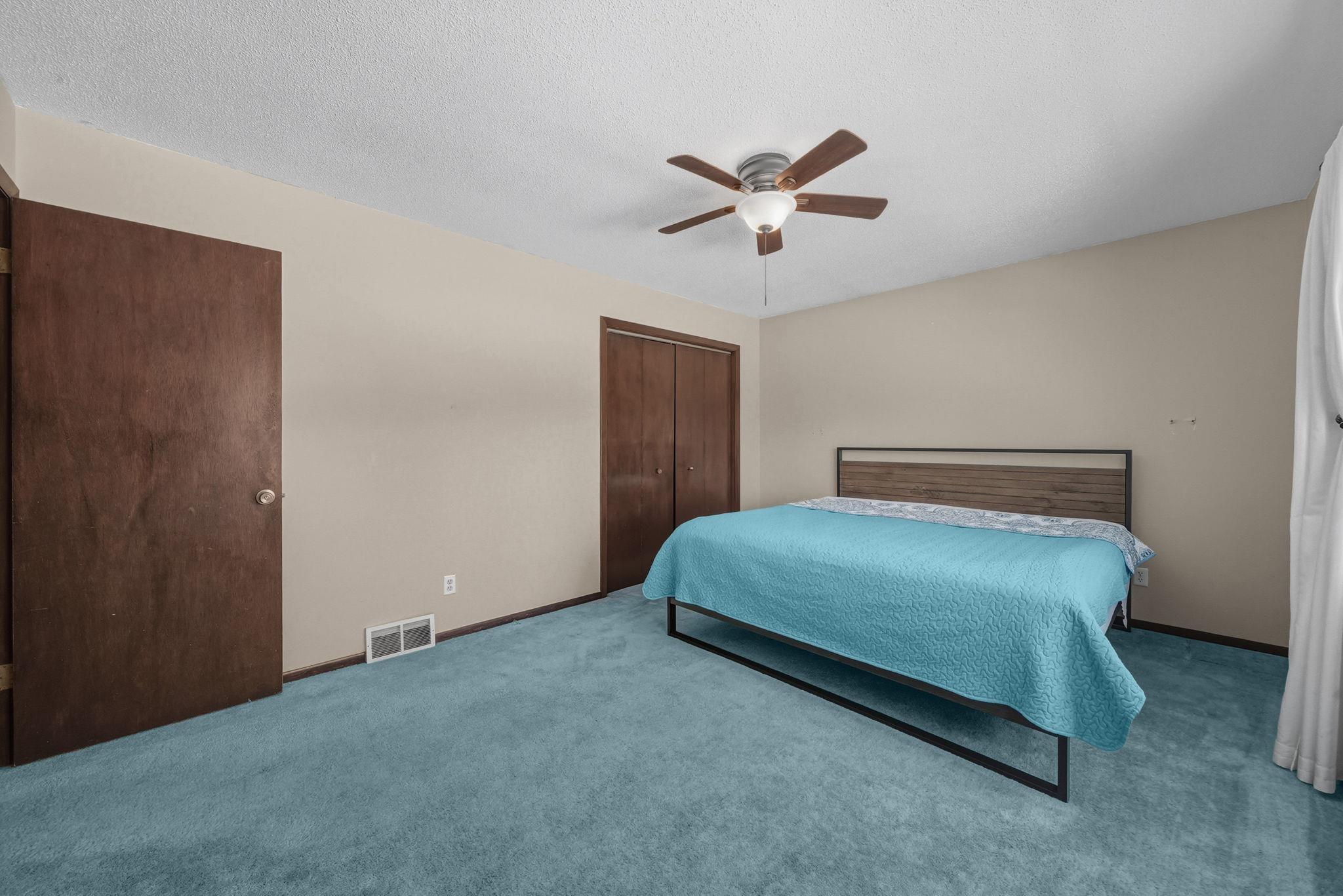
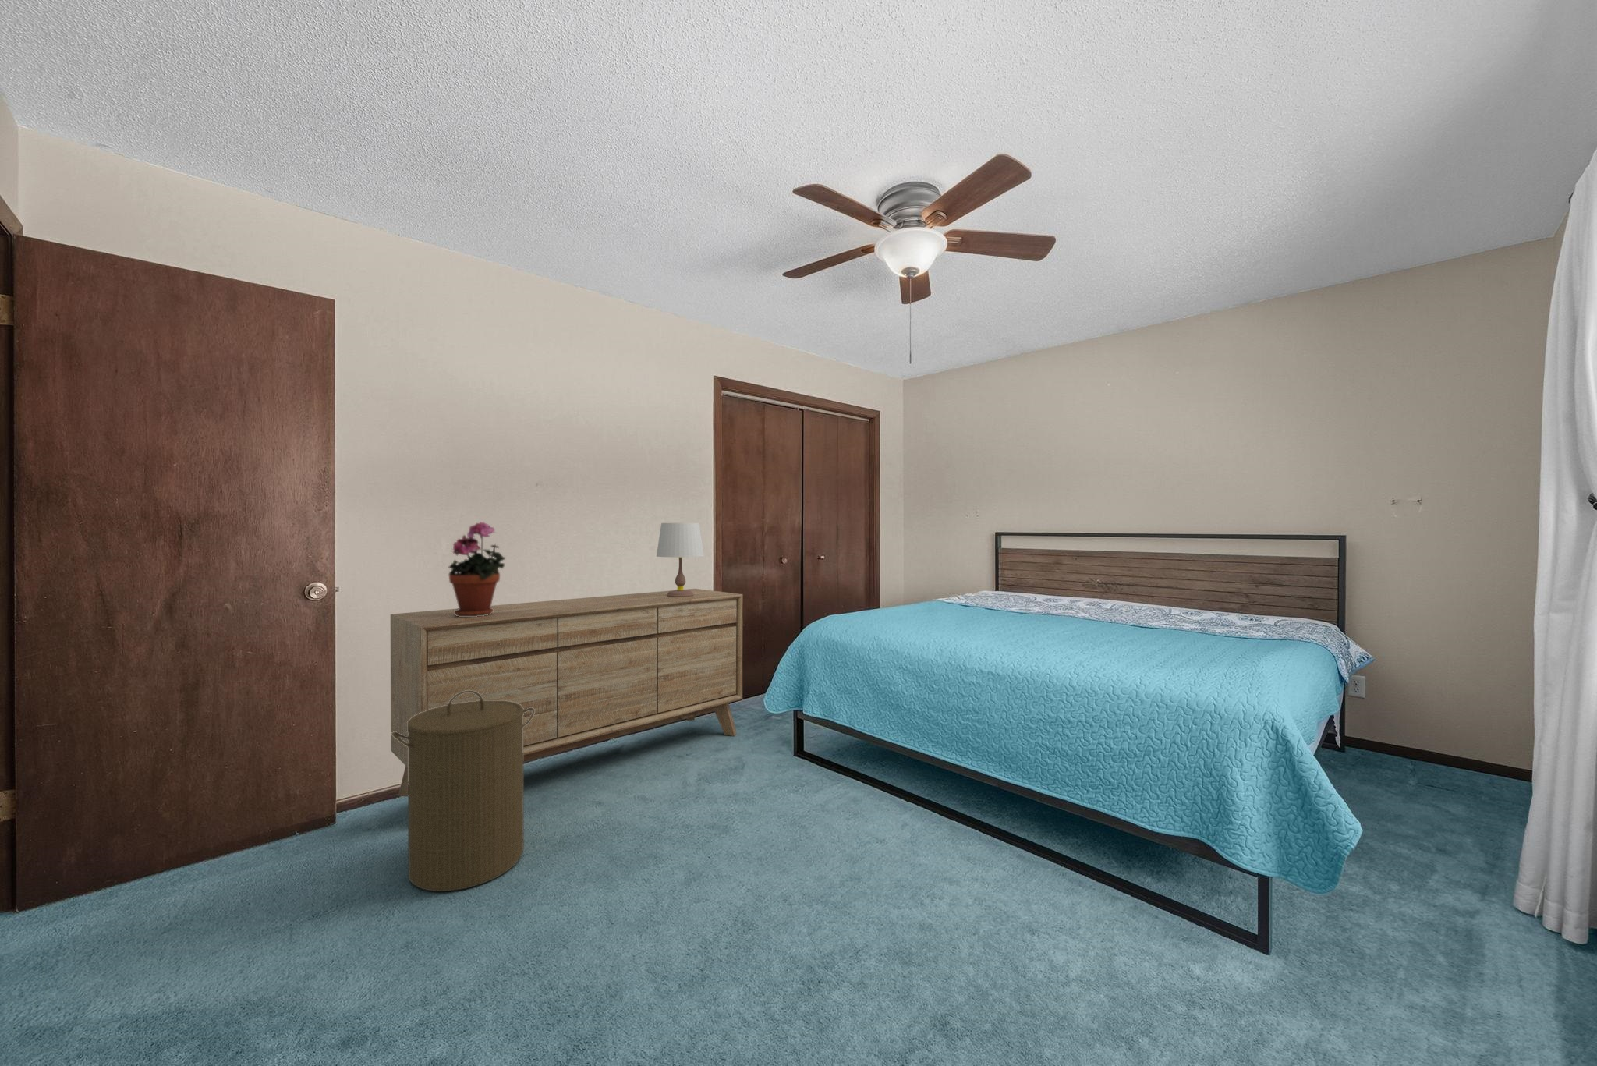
+ sideboard [390,588,744,797]
+ laundry hamper [391,690,535,892]
+ potted plant [447,521,507,616]
+ table lamp [655,522,705,596]
